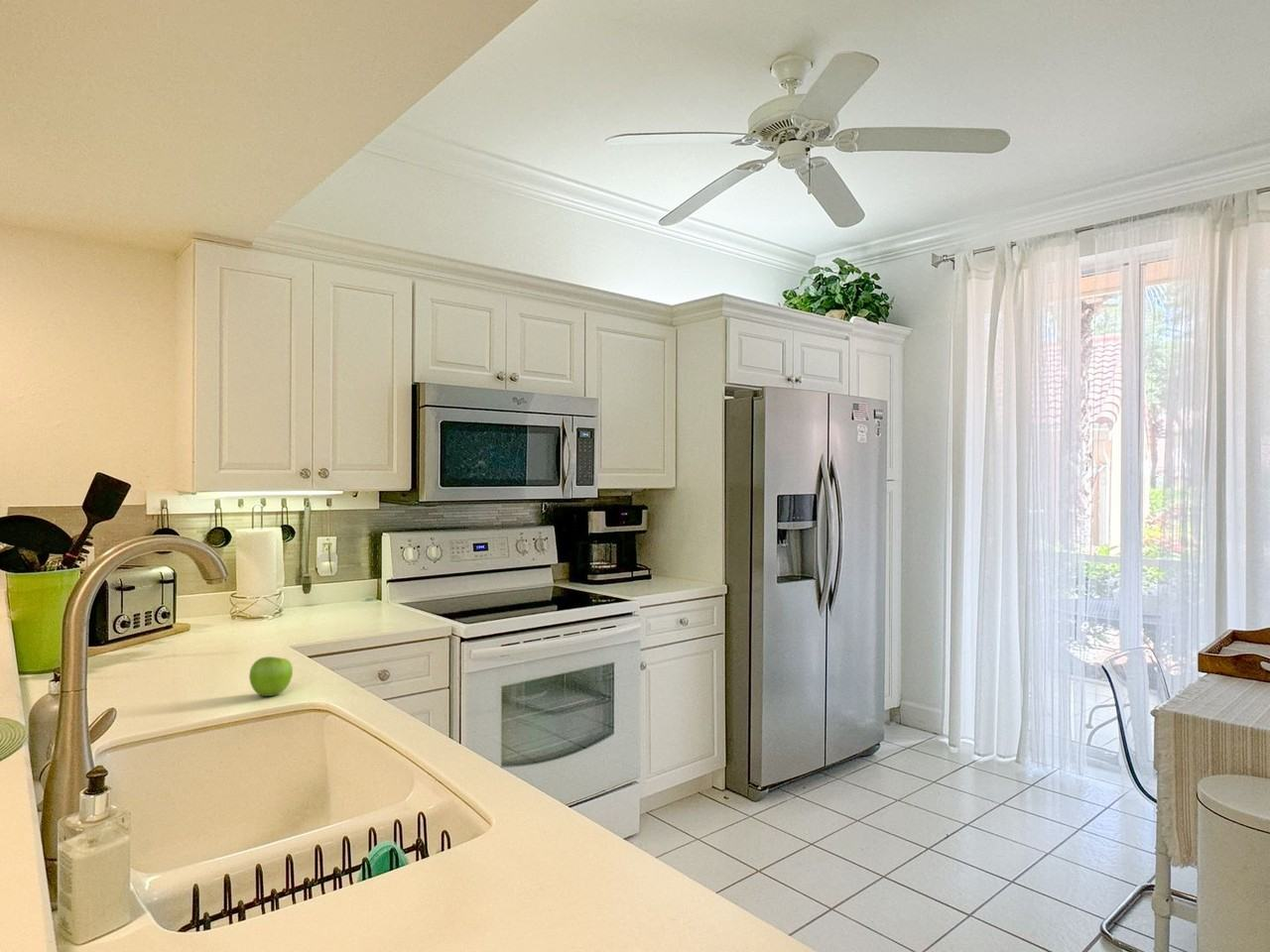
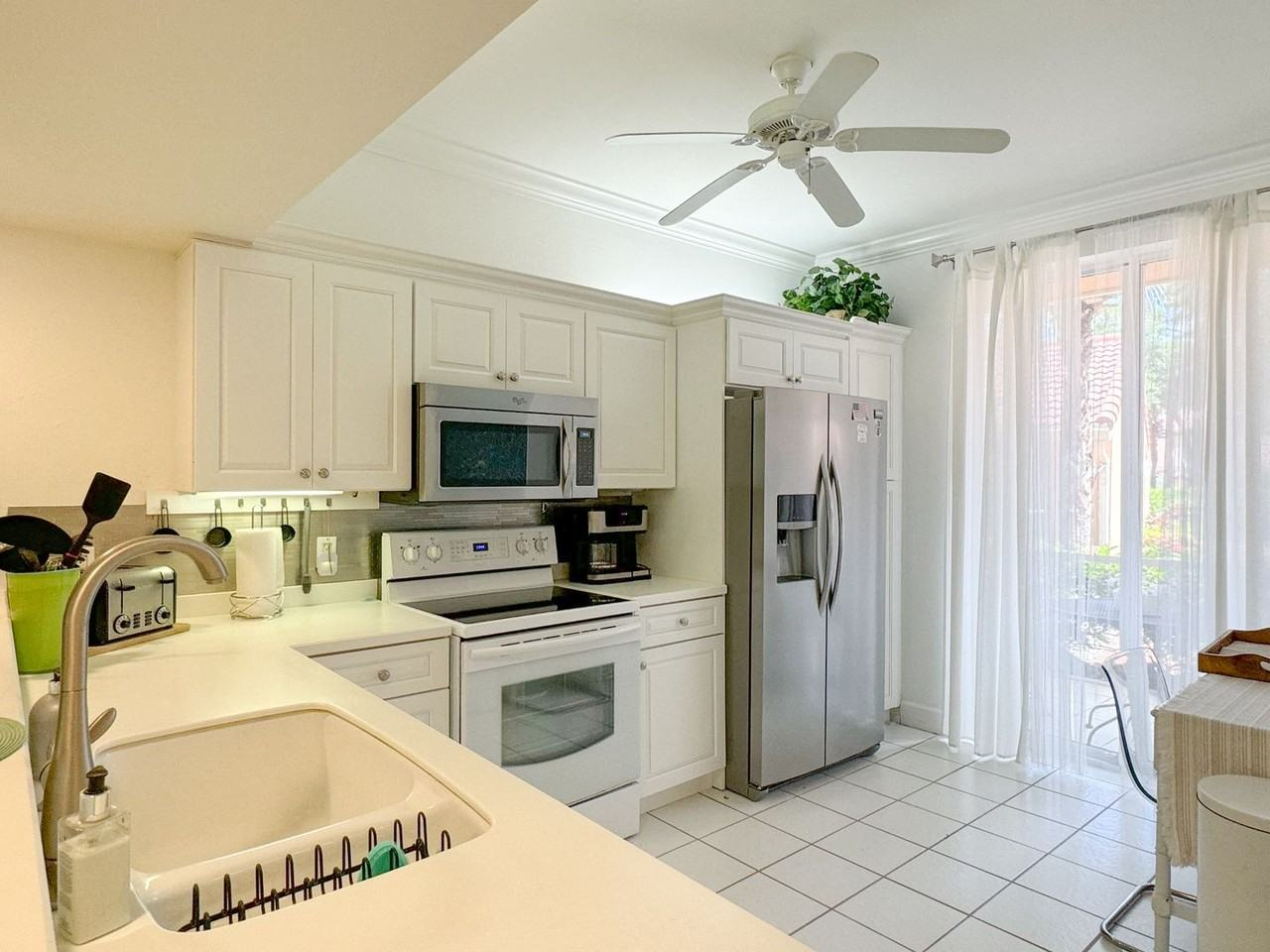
- fruit [248,655,294,697]
